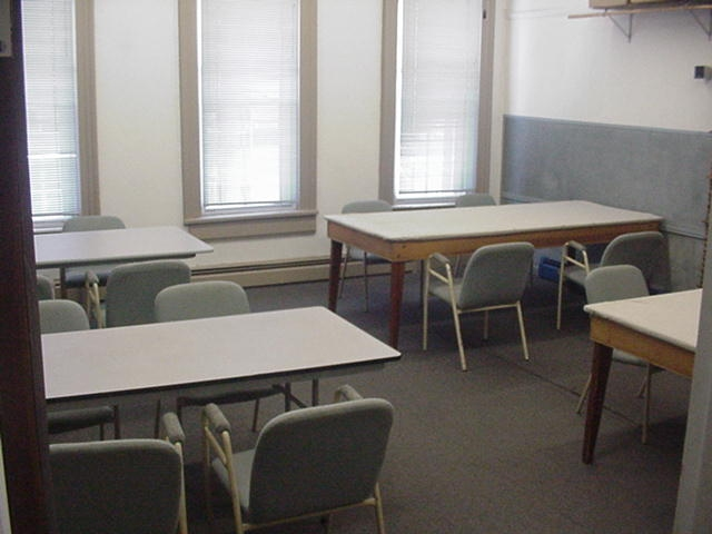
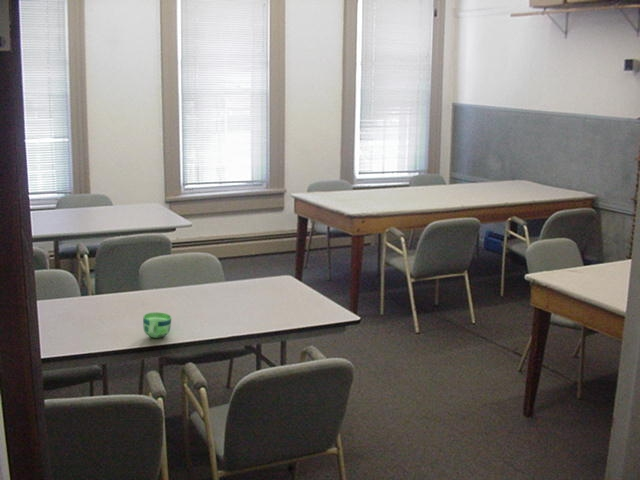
+ cup [142,312,172,339]
